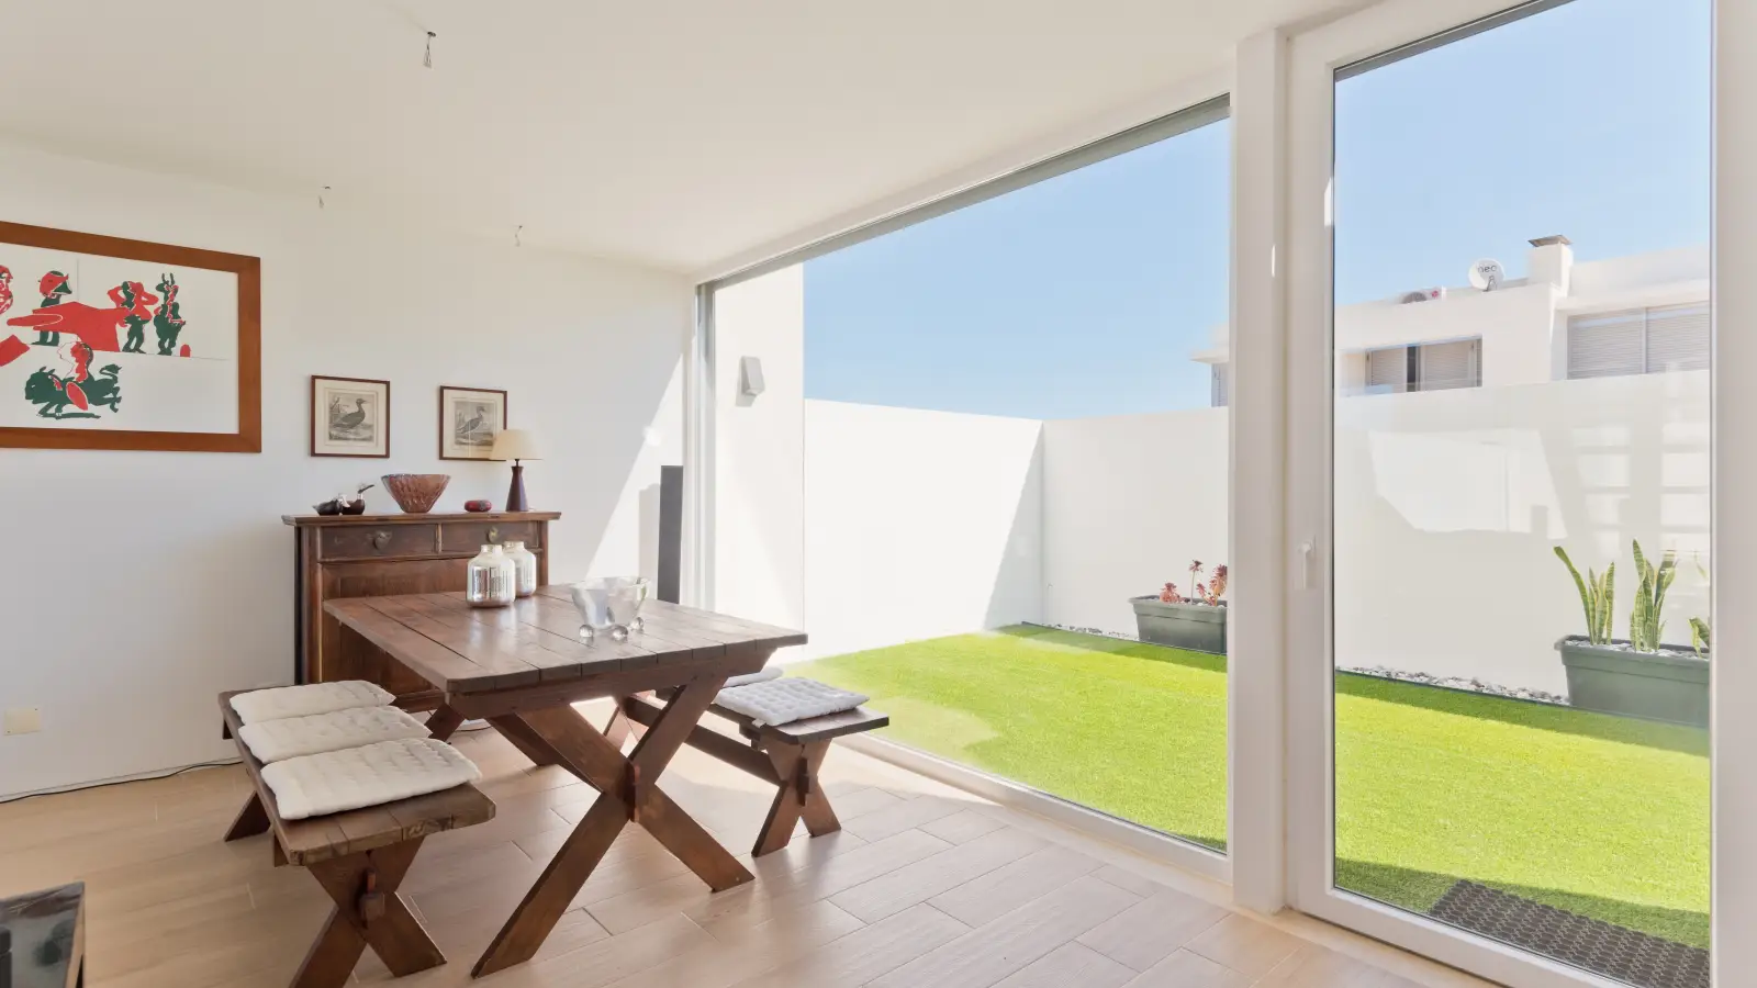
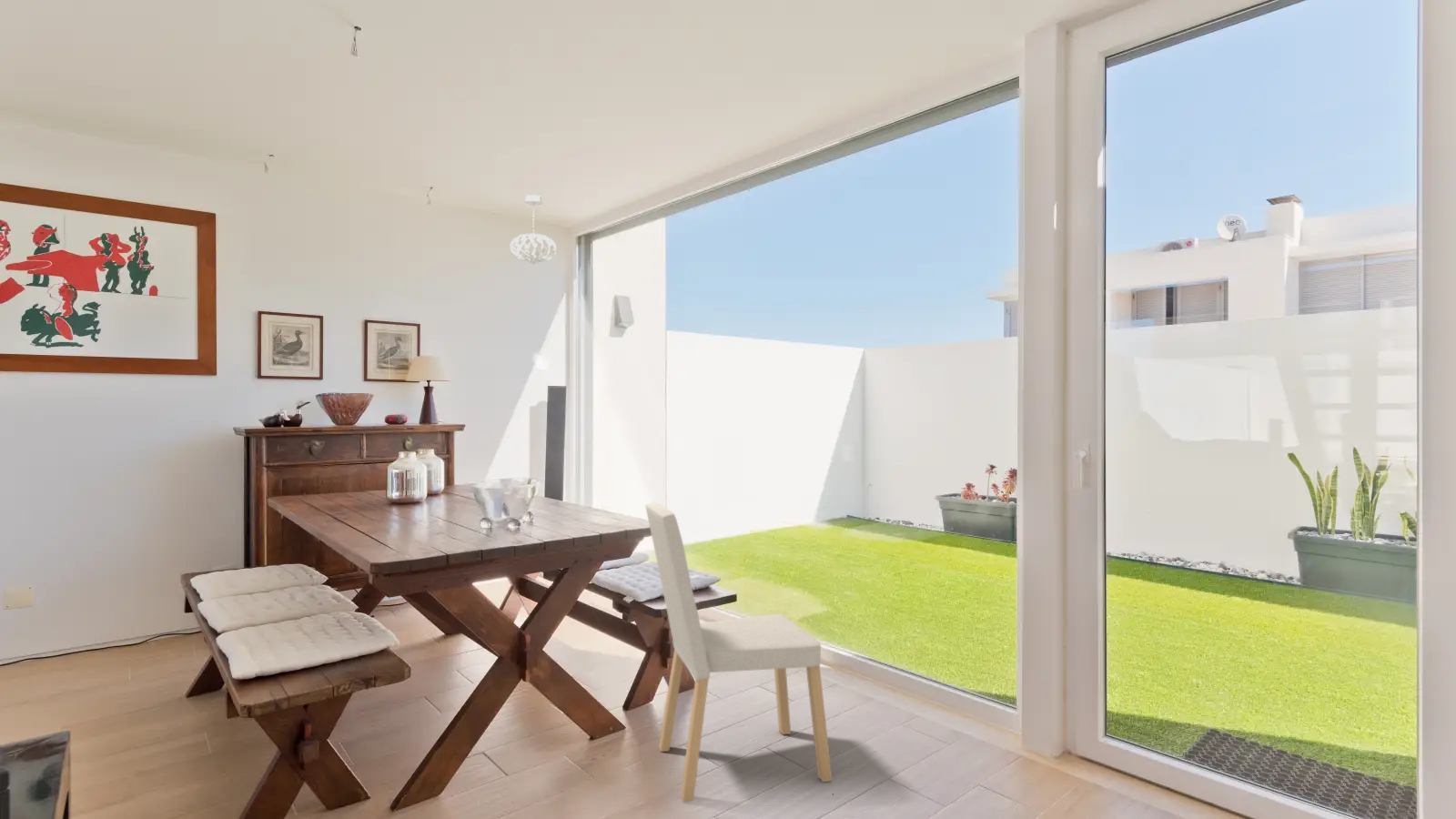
+ pendant light [509,194,558,266]
+ dining chair [644,501,833,803]
